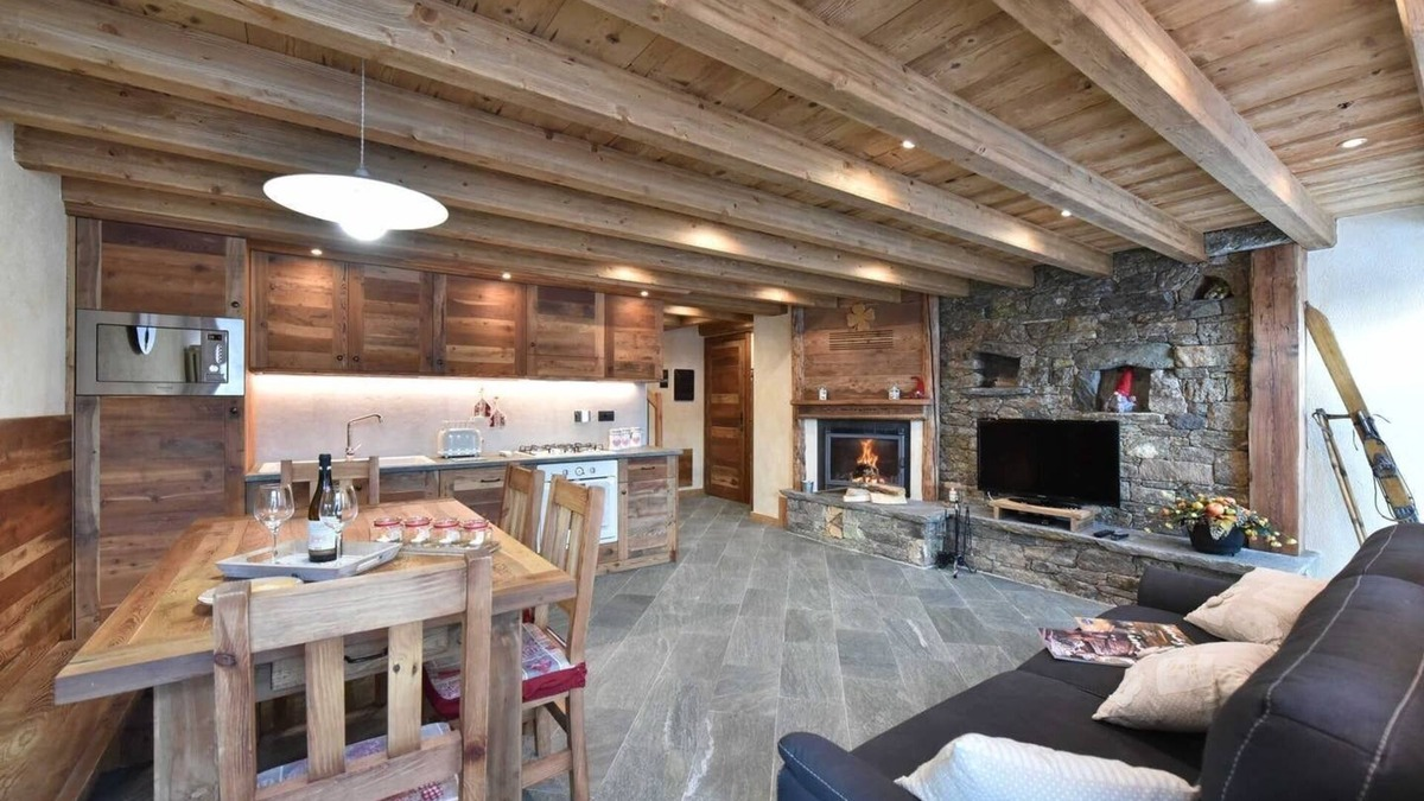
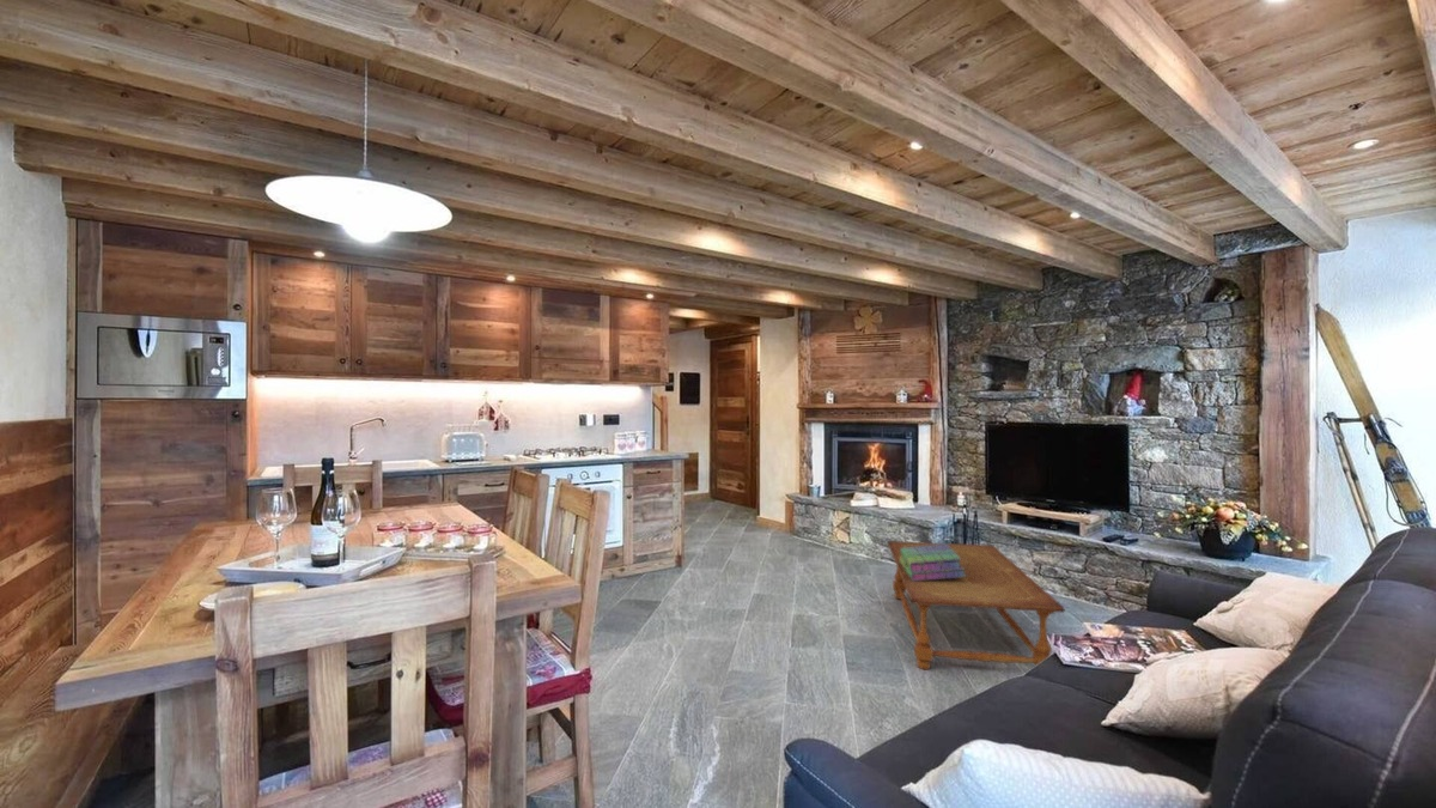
+ stack of books [900,545,967,581]
+ coffee table [887,540,1066,670]
